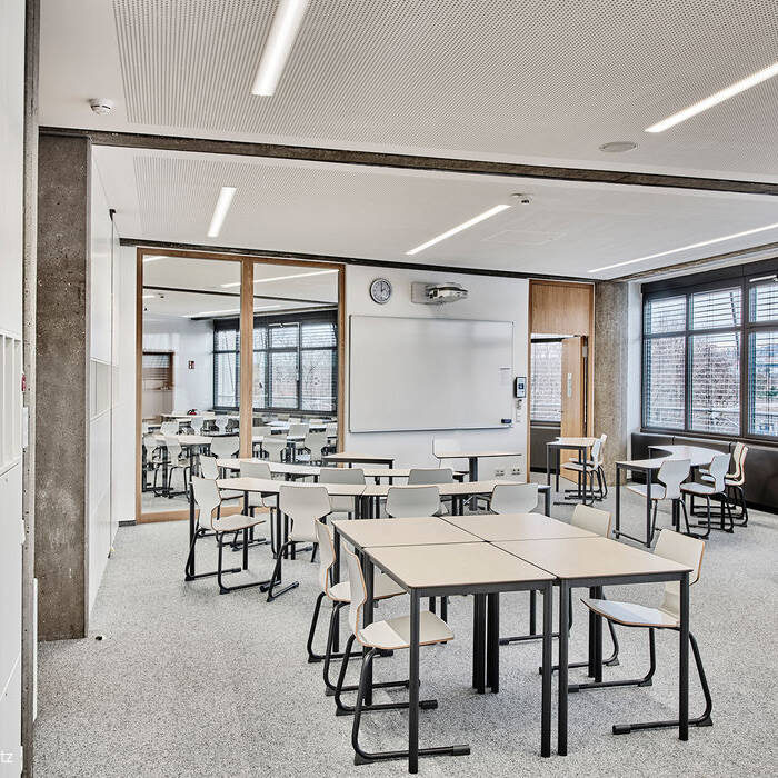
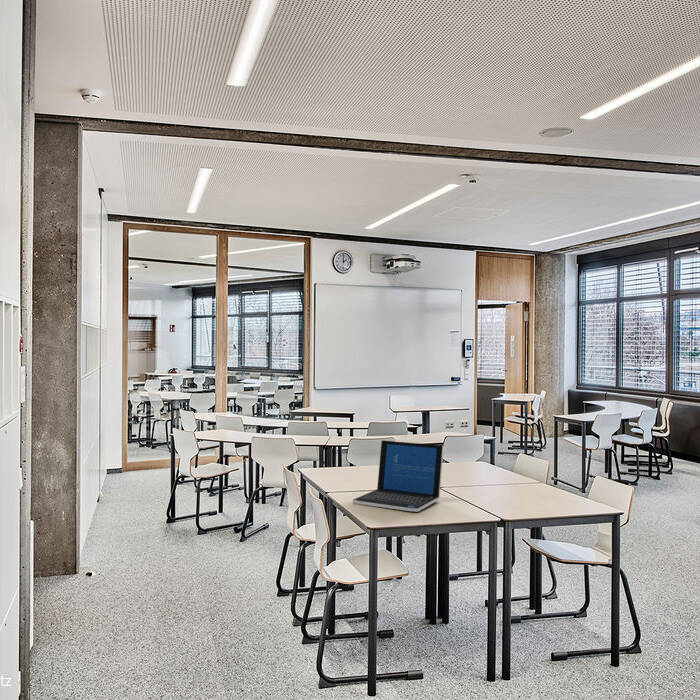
+ laptop [352,439,445,513]
